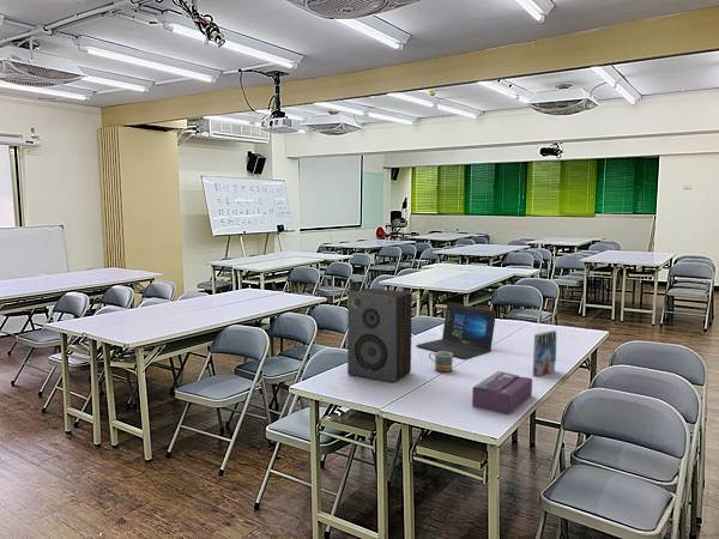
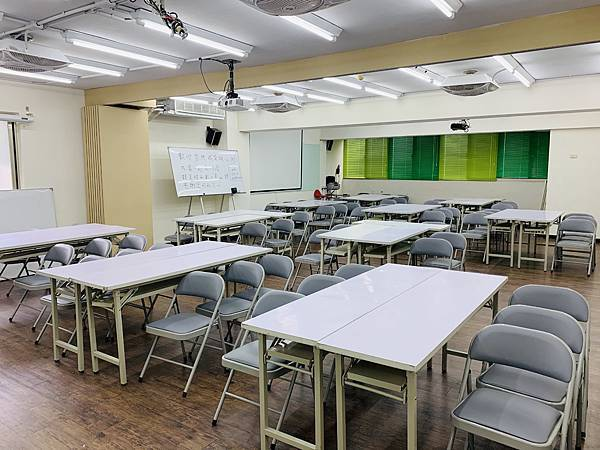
- tissue box [471,370,533,416]
- mug [428,351,454,373]
- laptop [416,302,497,361]
- book [532,329,557,377]
- speaker [346,287,413,383]
